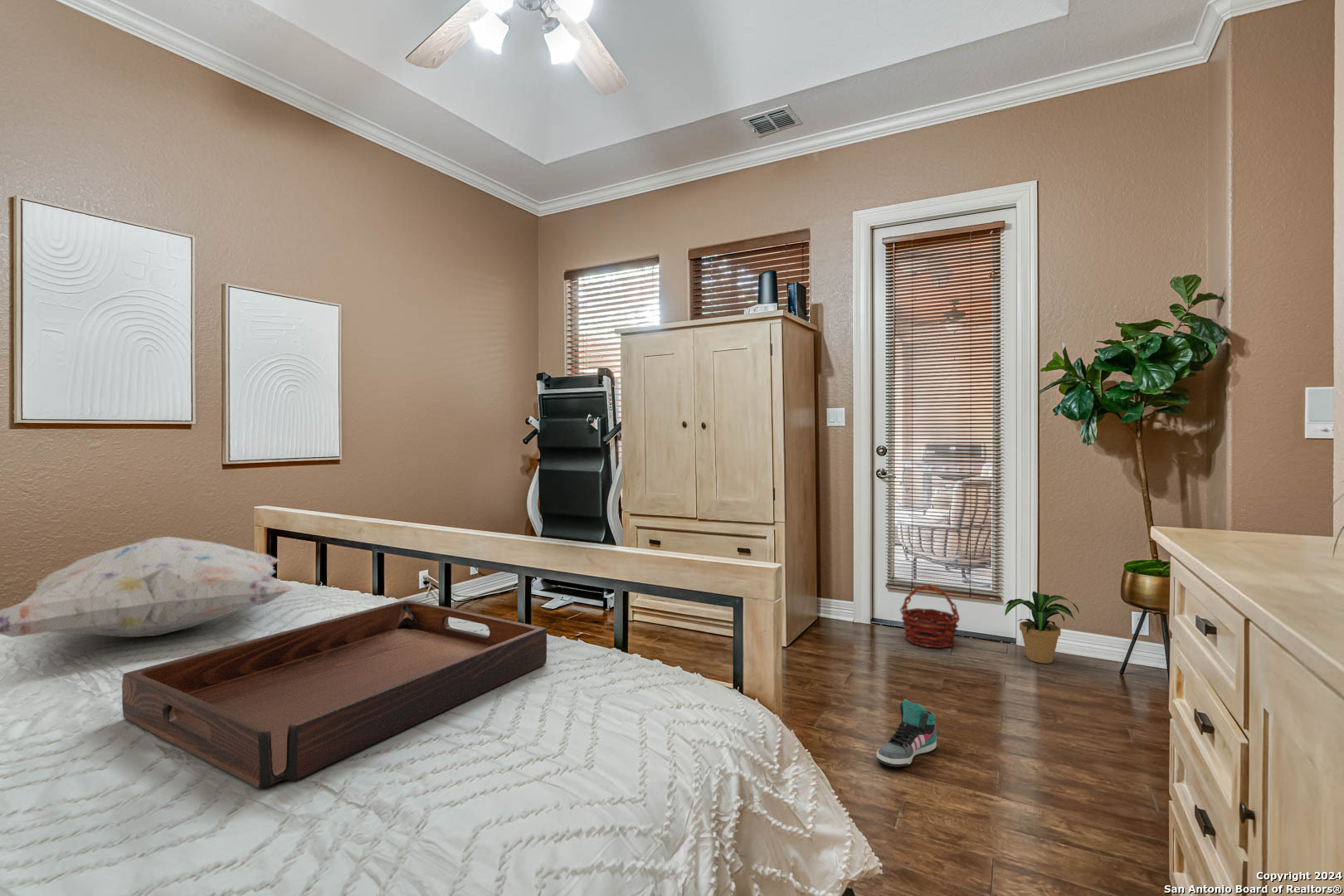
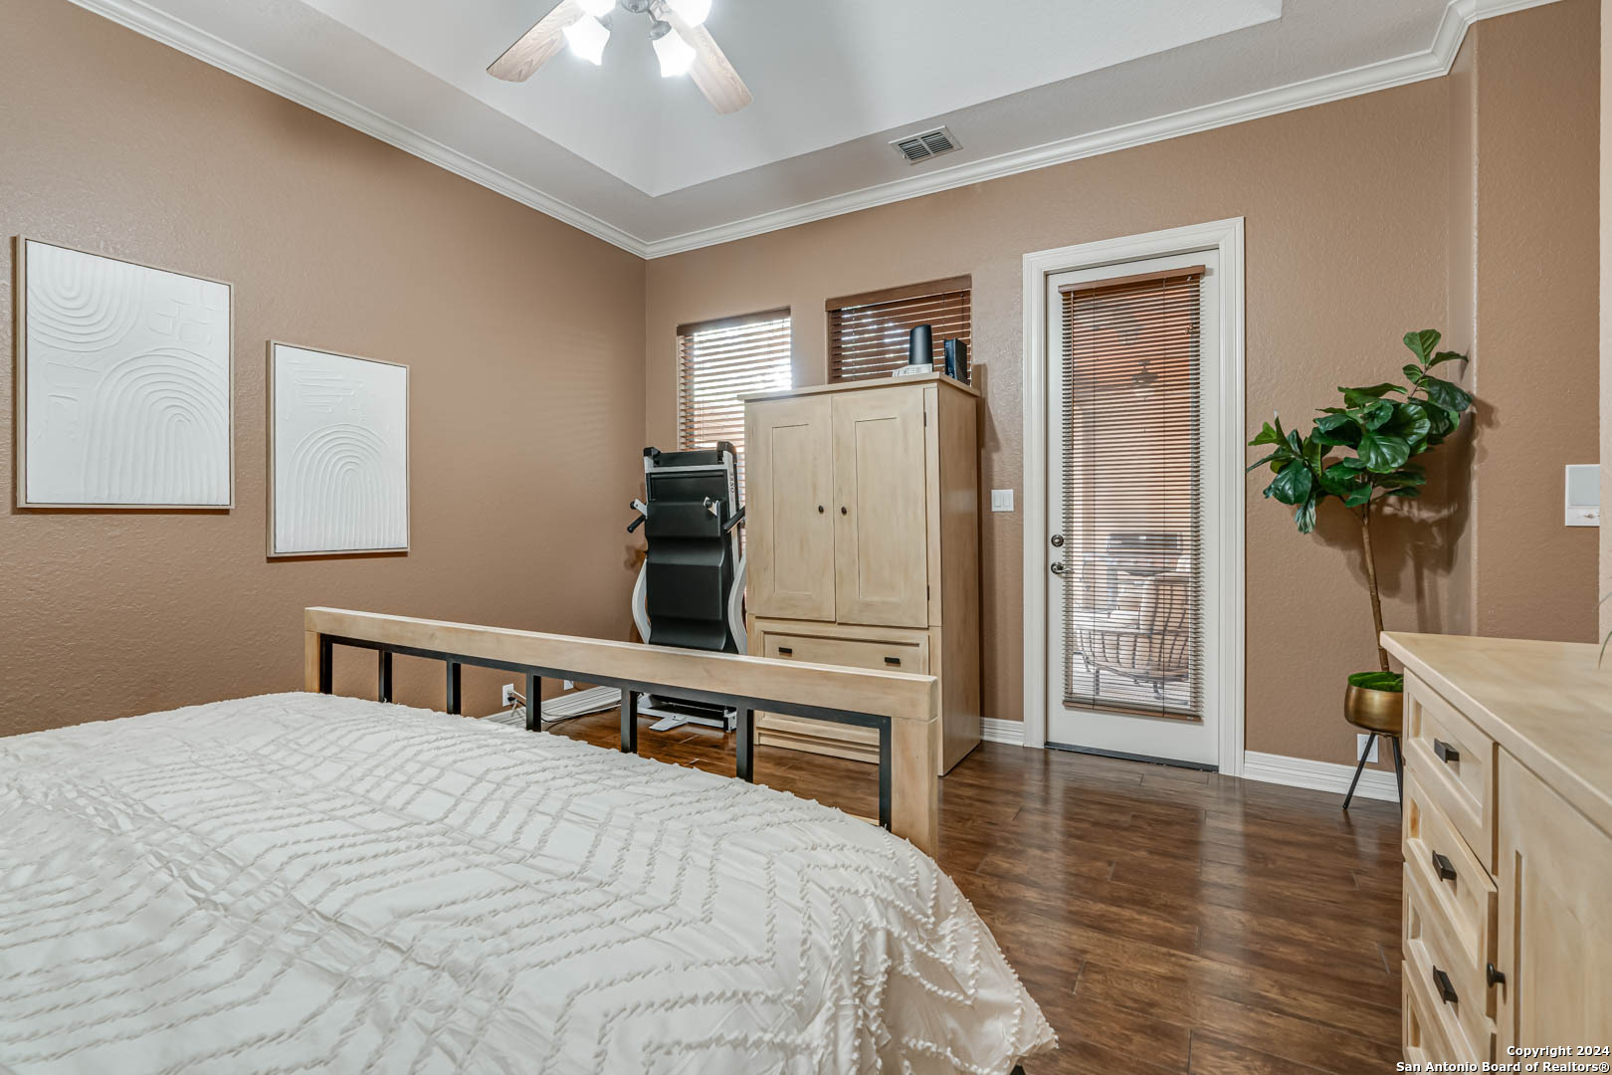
- potted plant [1004,591,1080,665]
- basket [899,583,961,649]
- serving tray [121,599,548,790]
- sneaker [876,699,937,767]
- decorative pillow [0,536,295,638]
